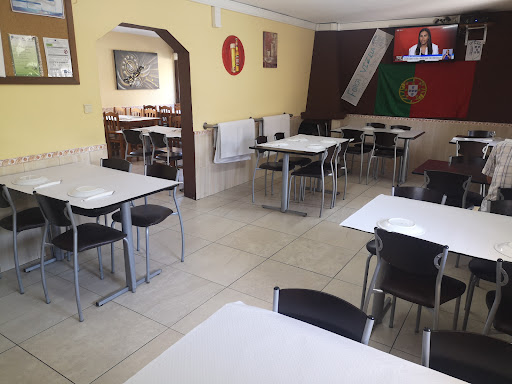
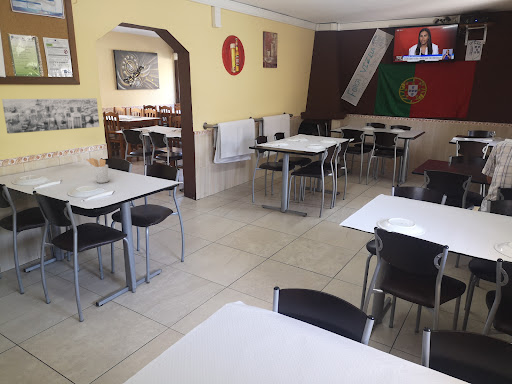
+ wall art [1,97,100,134]
+ utensil holder [86,157,109,184]
